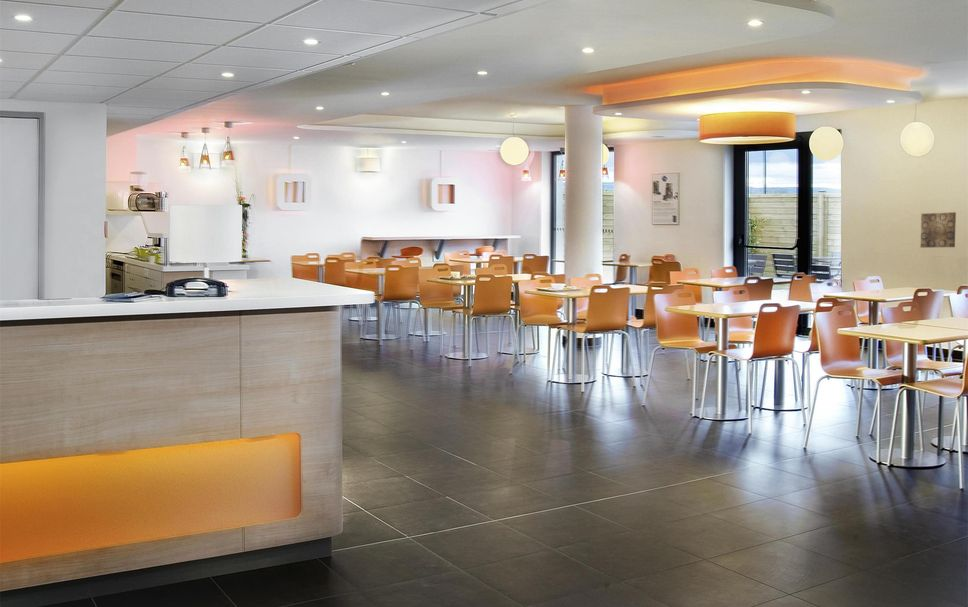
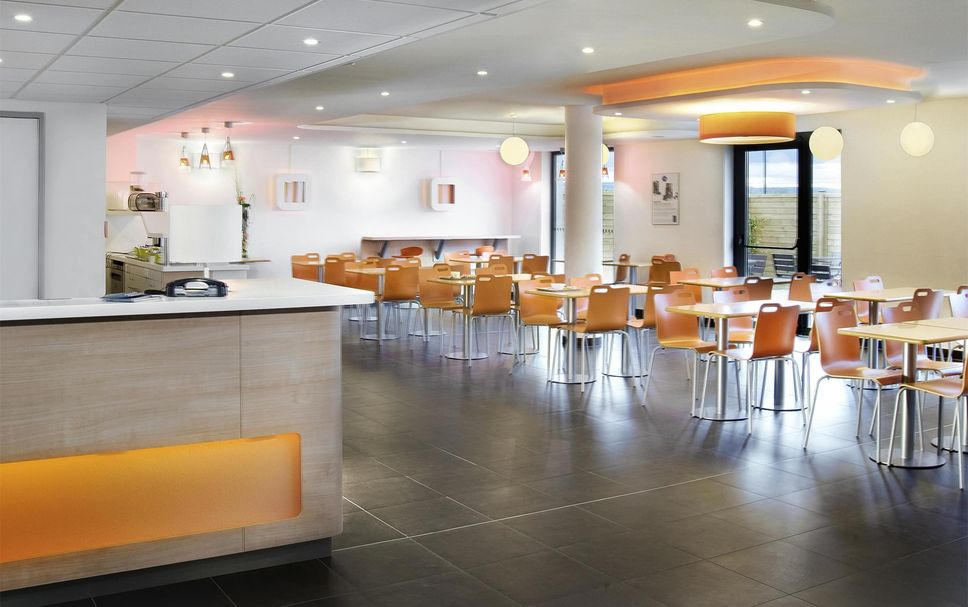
- wall art [919,211,957,249]
